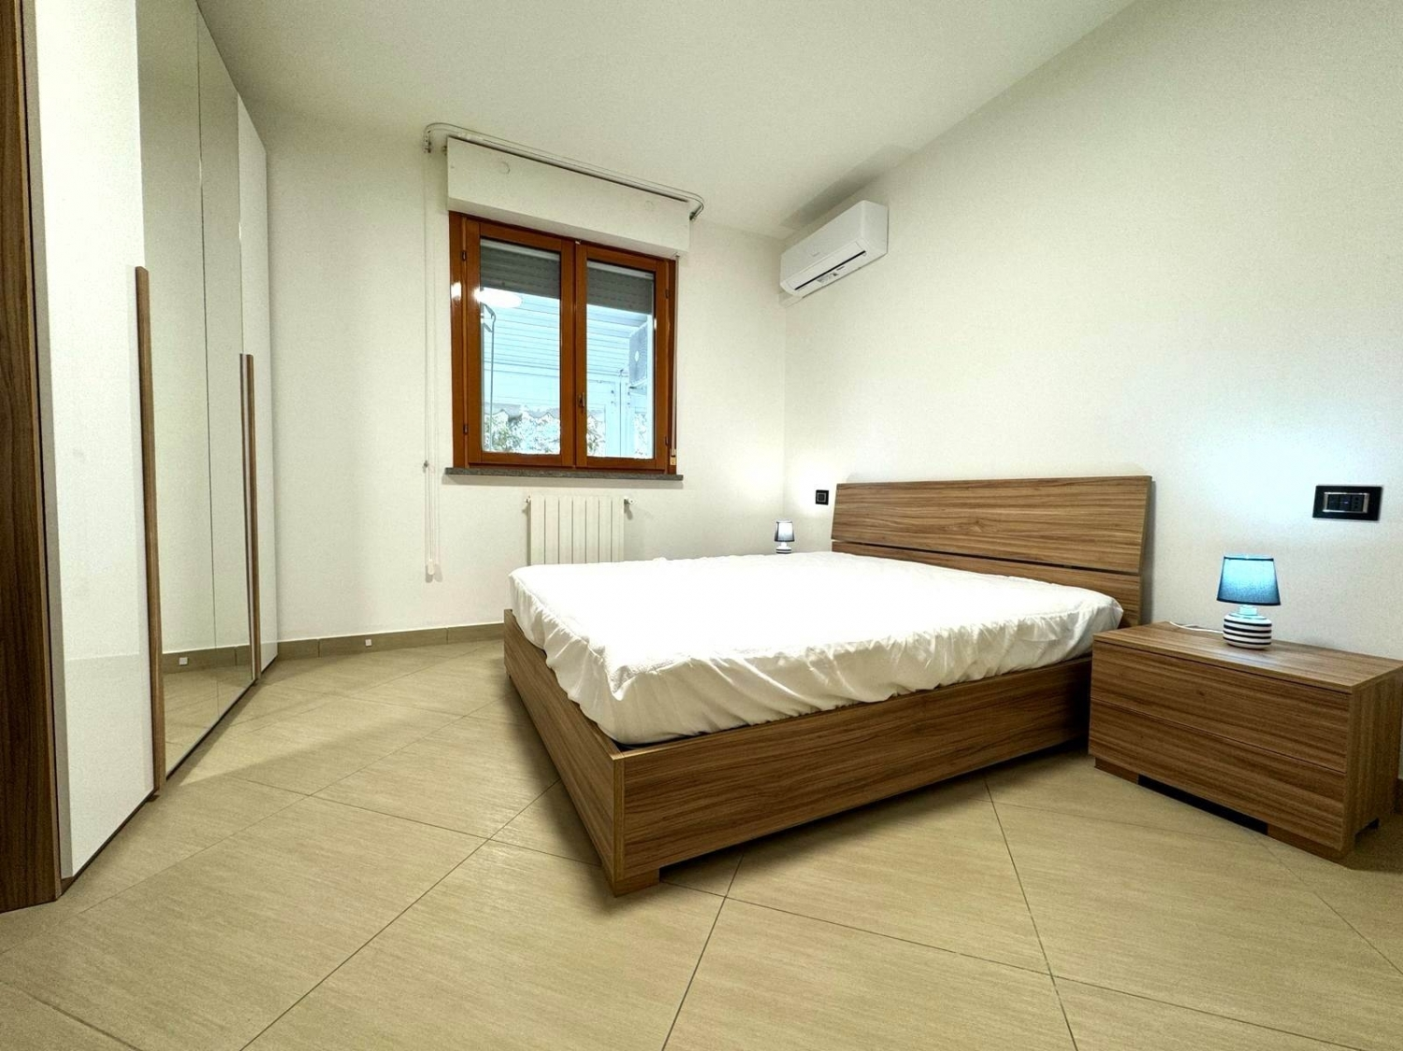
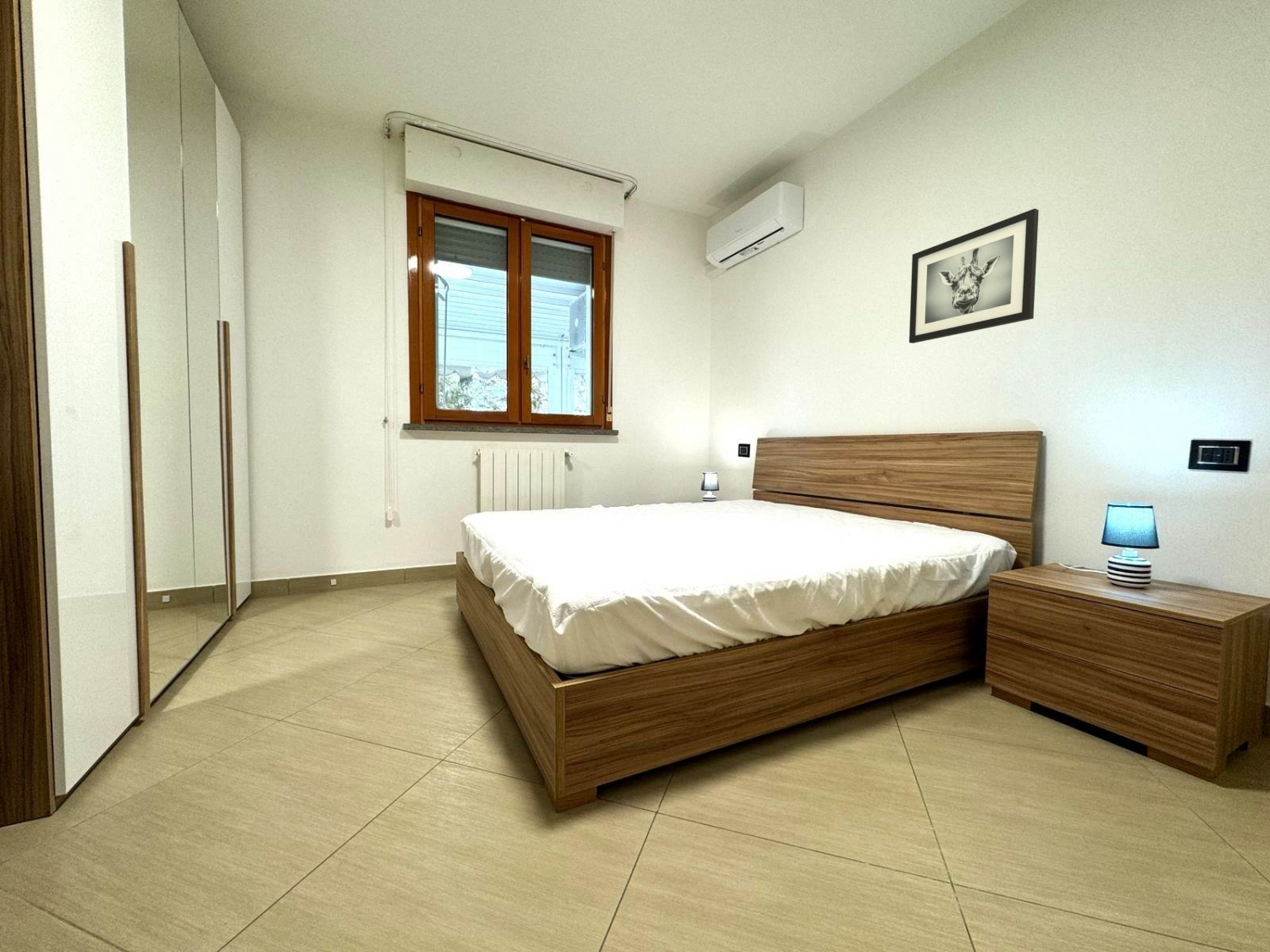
+ wall art [908,207,1040,344]
